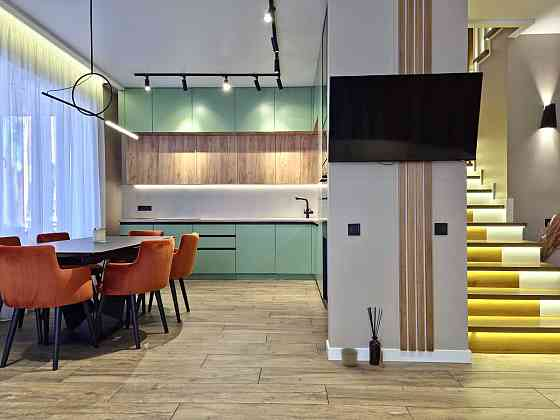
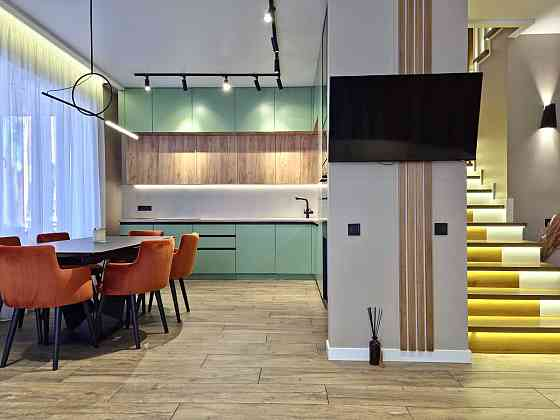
- planter [340,347,359,367]
